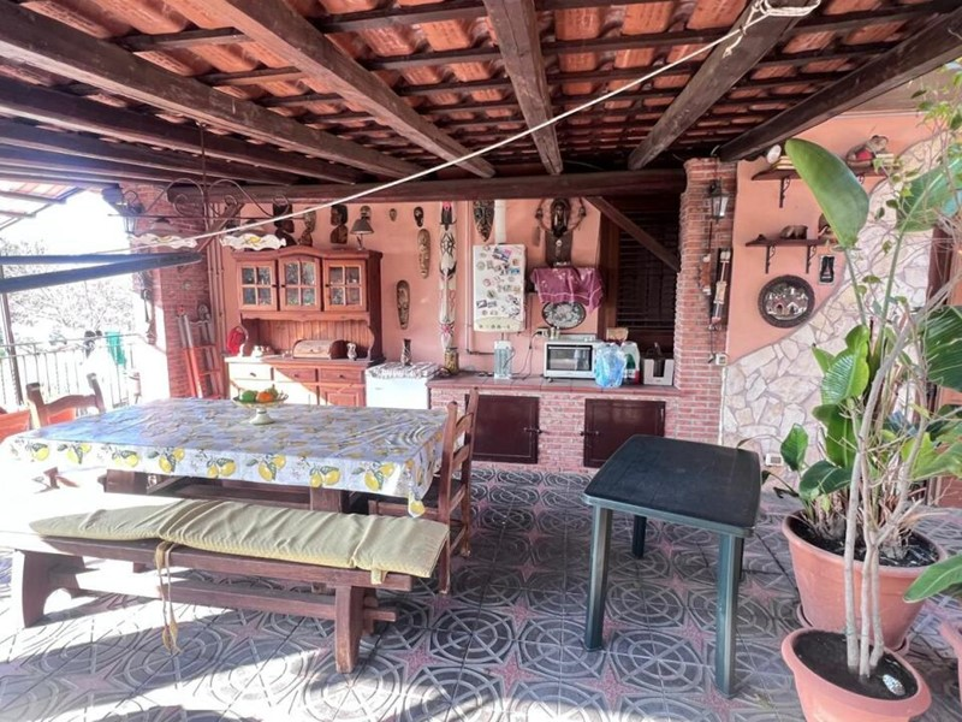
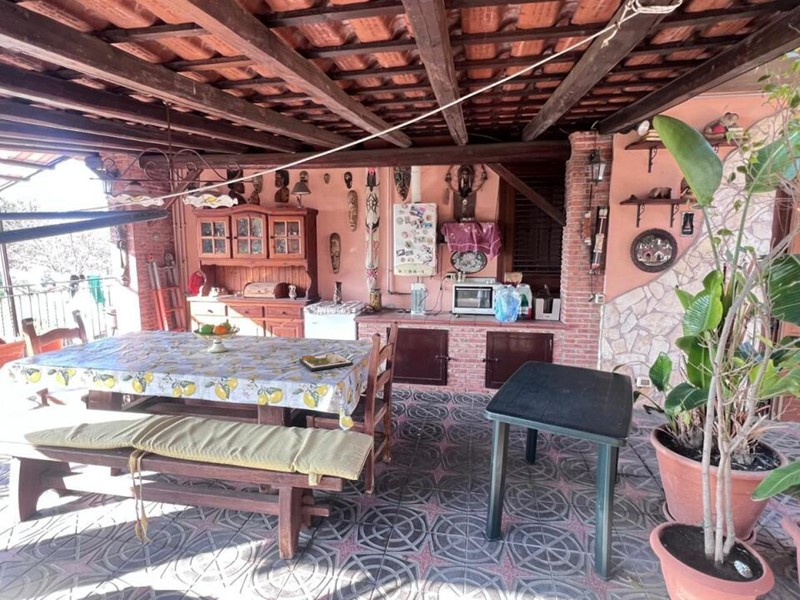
+ dinner plate [298,351,354,372]
